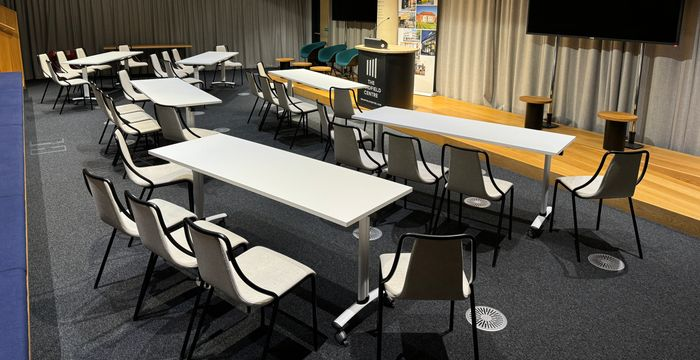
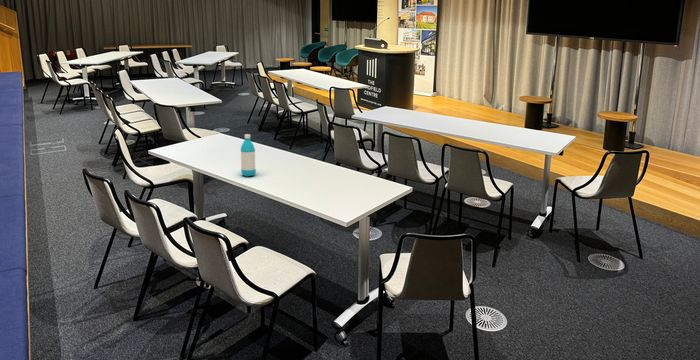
+ water bottle [239,133,257,177]
